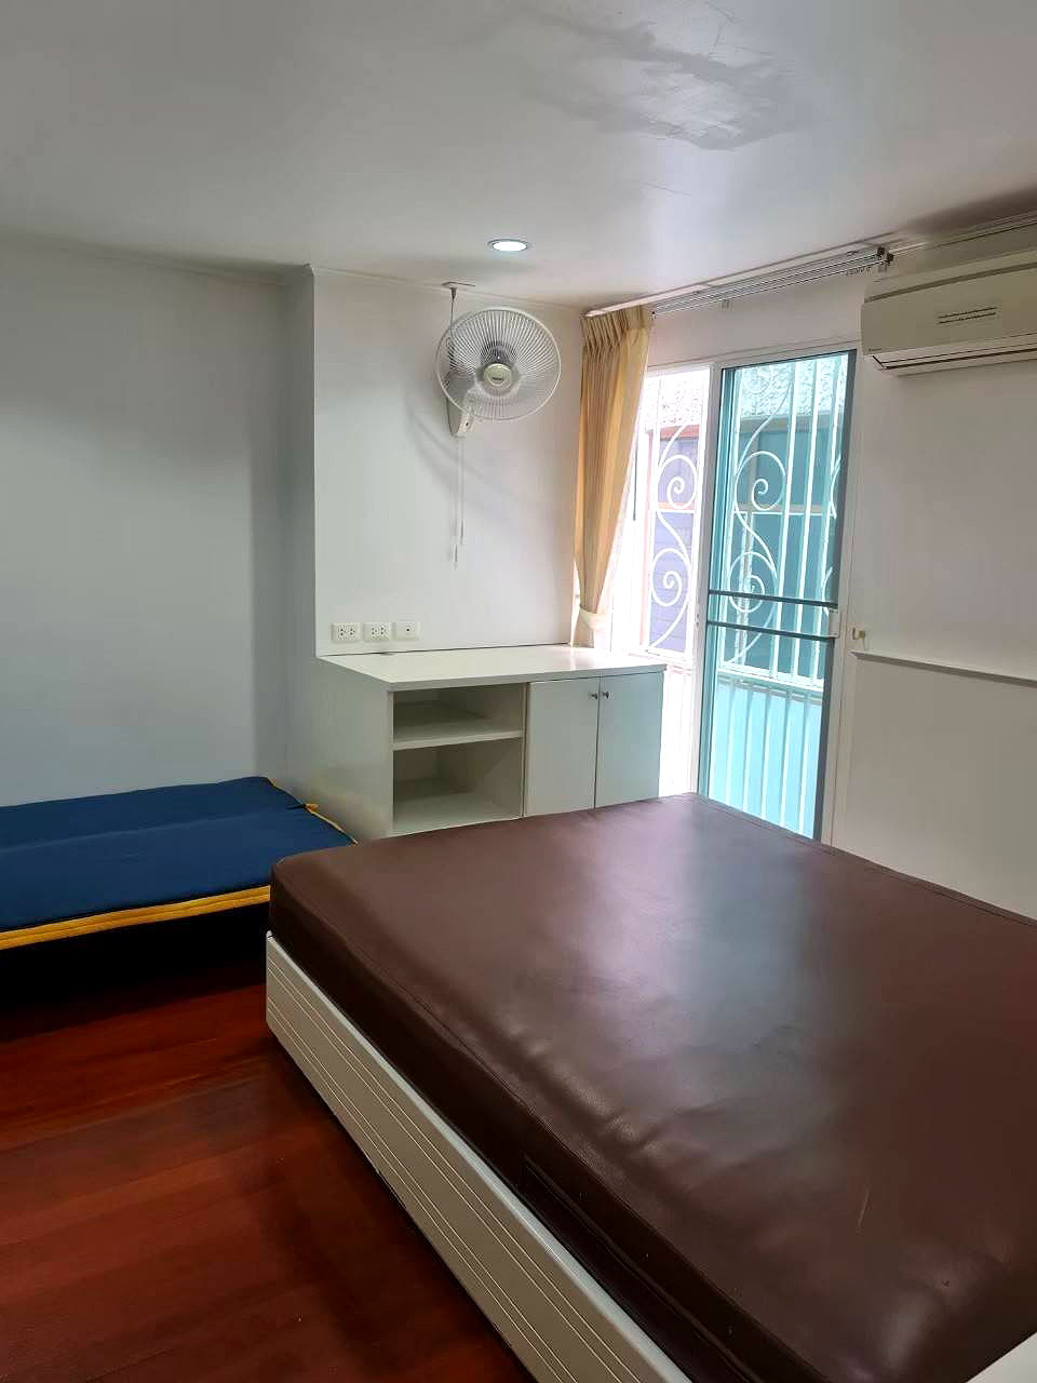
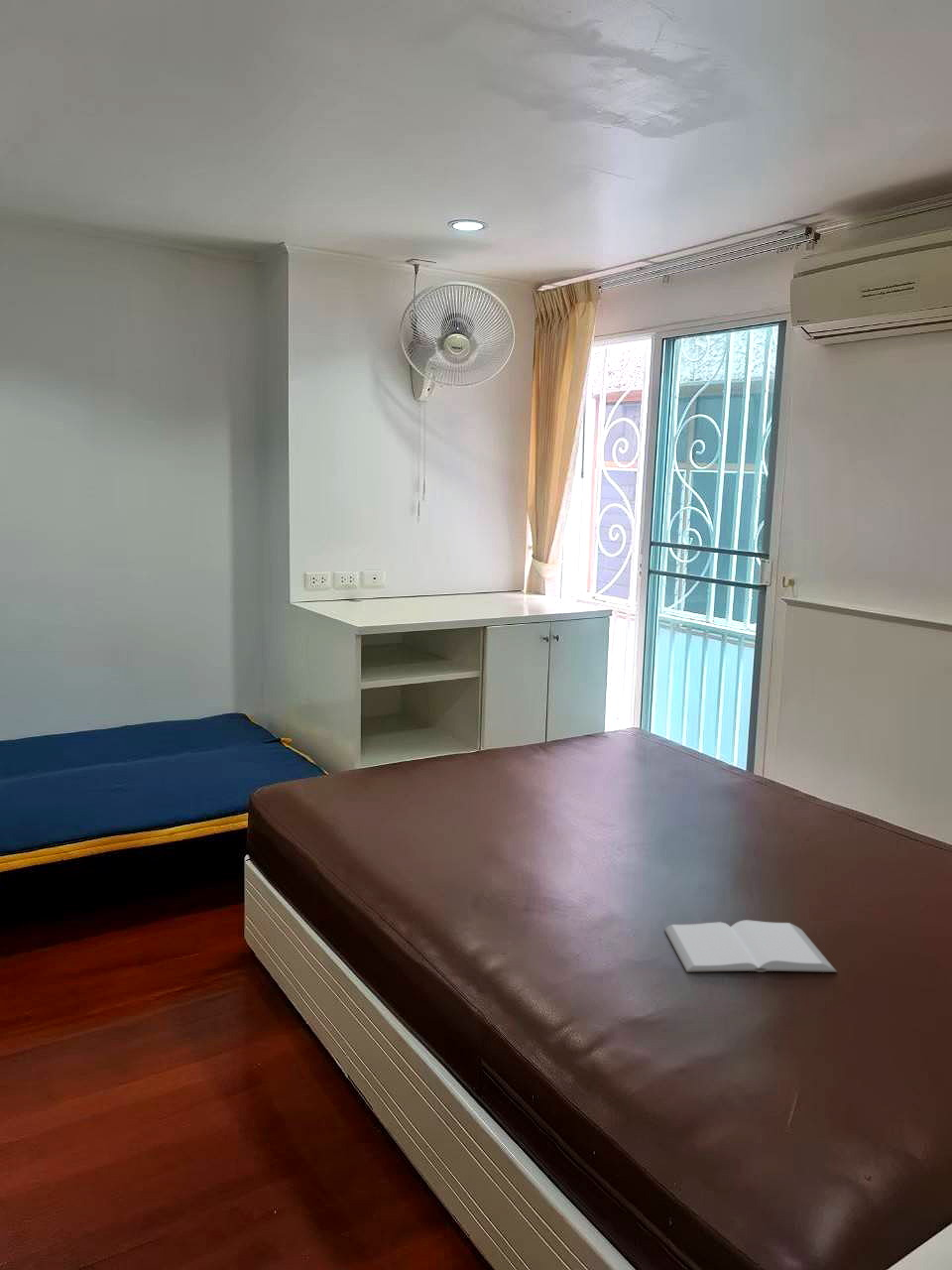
+ book [663,919,838,973]
